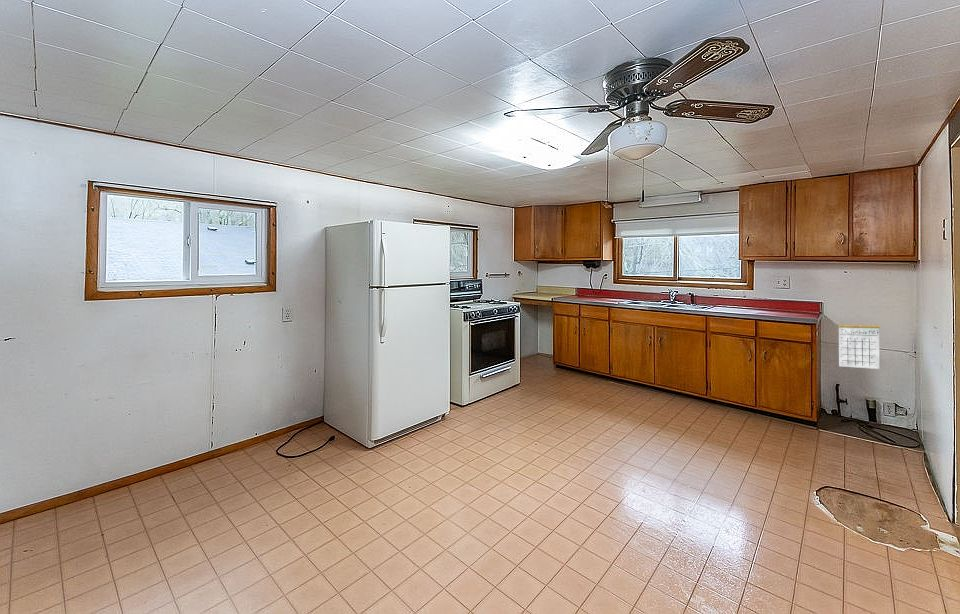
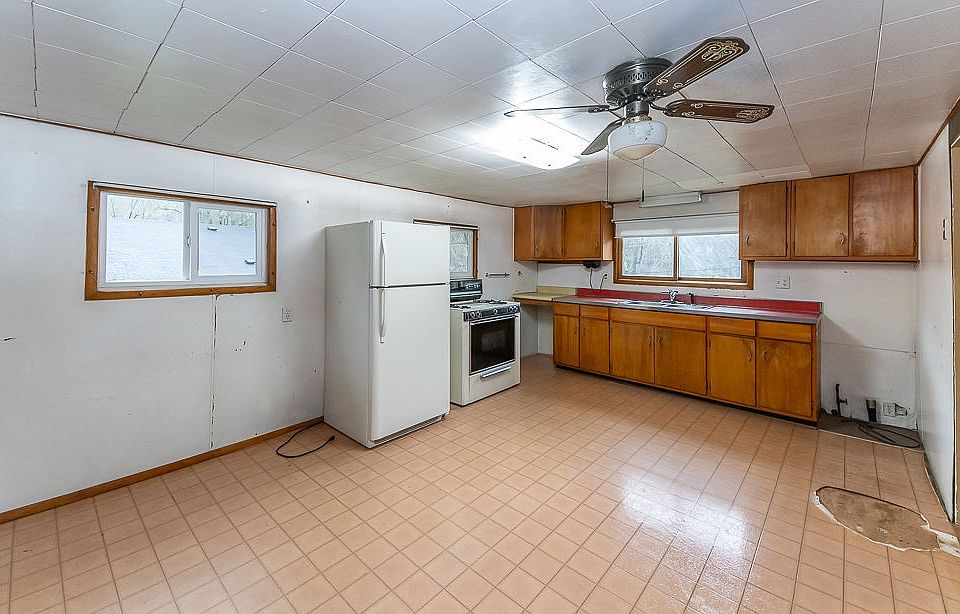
- calendar [838,315,881,370]
